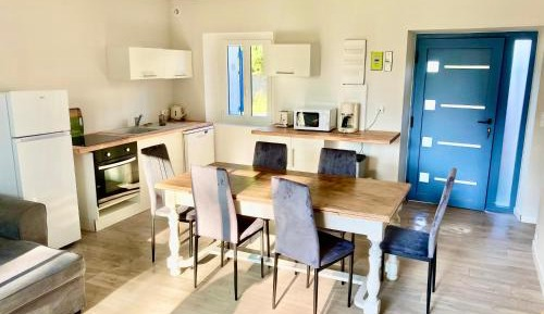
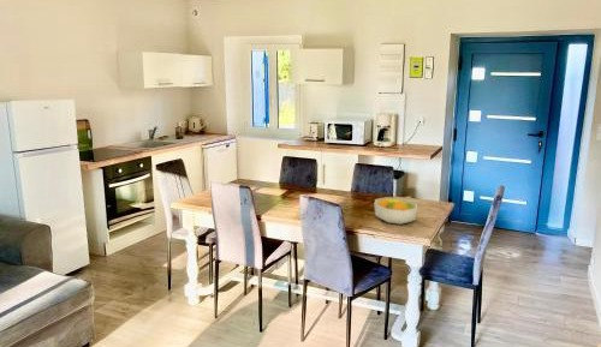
+ fruit bowl [373,196,418,226]
